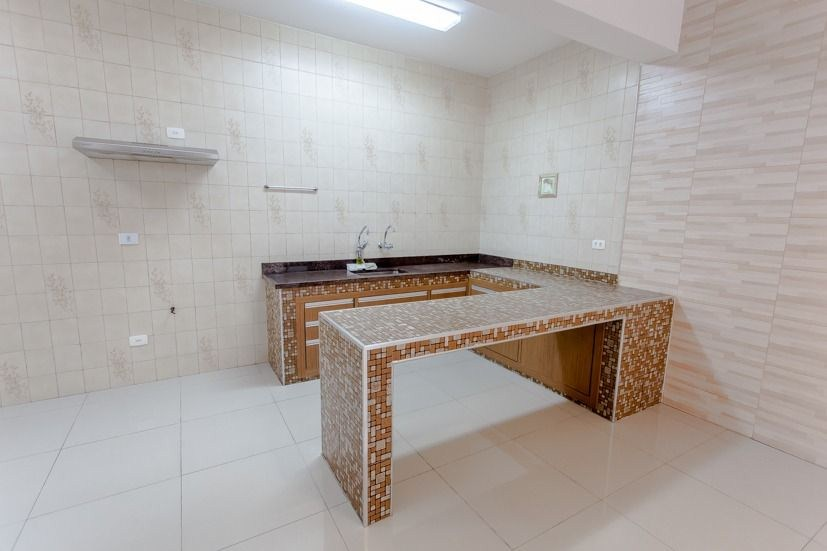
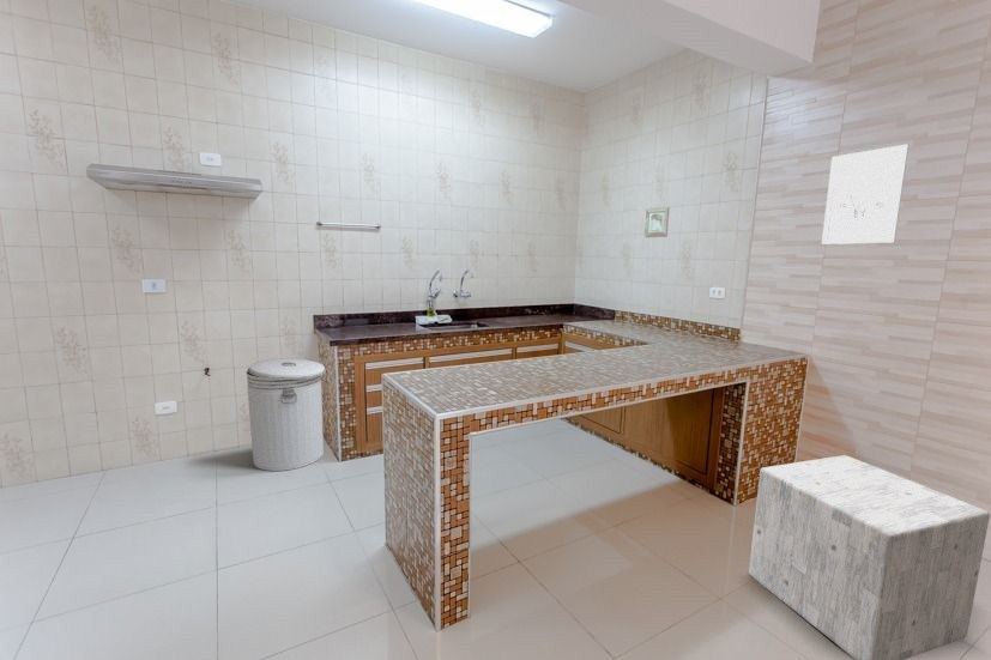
+ stool [748,454,991,660]
+ can [246,358,327,472]
+ wall art [821,143,910,246]
